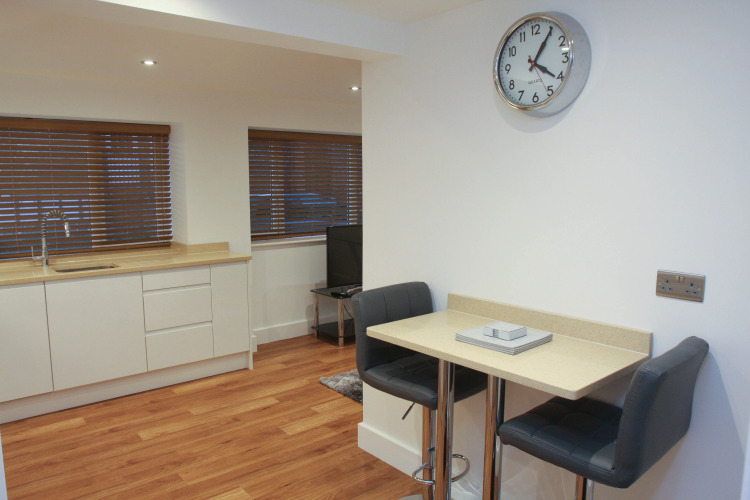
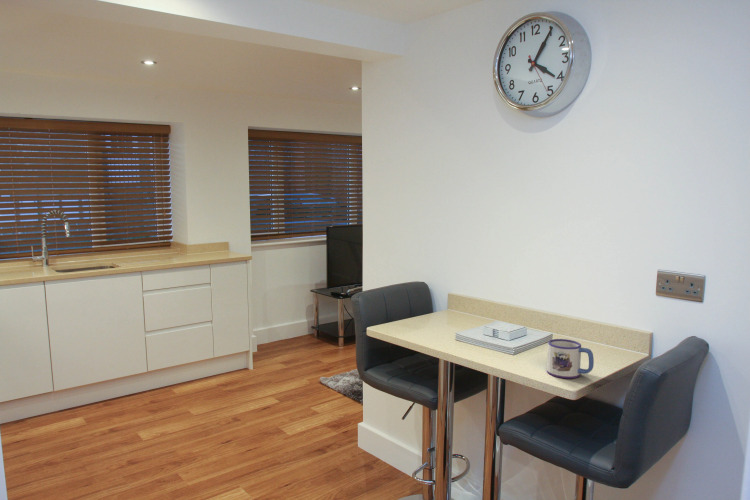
+ mug [546,338,595,379]
